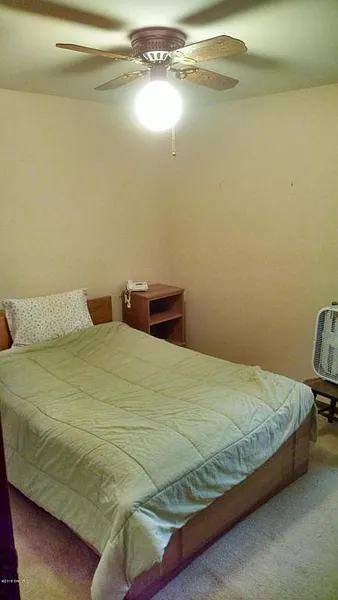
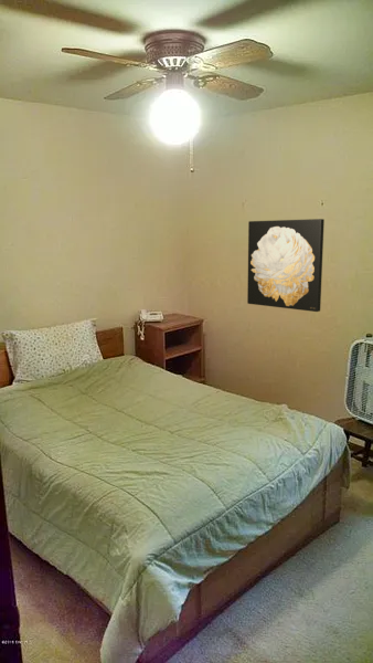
+ wall art [246,218,326,313]
